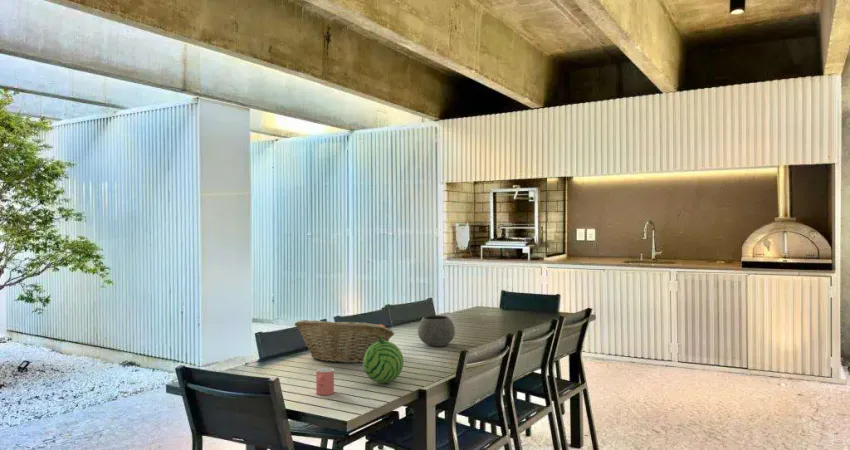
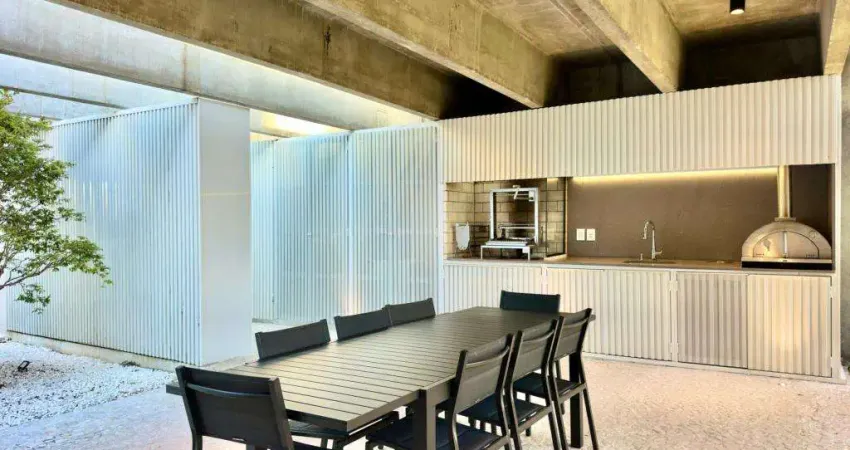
- fruit basket [294,318,396,364]
- fruit [362,336,404,384]
- cup [315,367,335,396]
- bowl [417,314,456,347]
